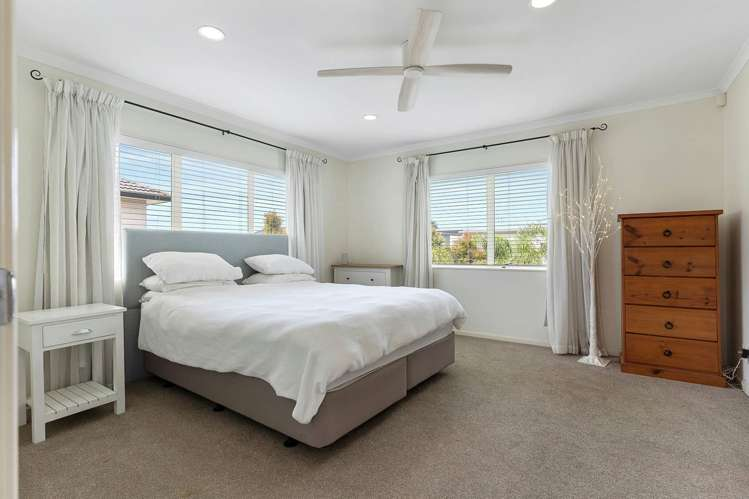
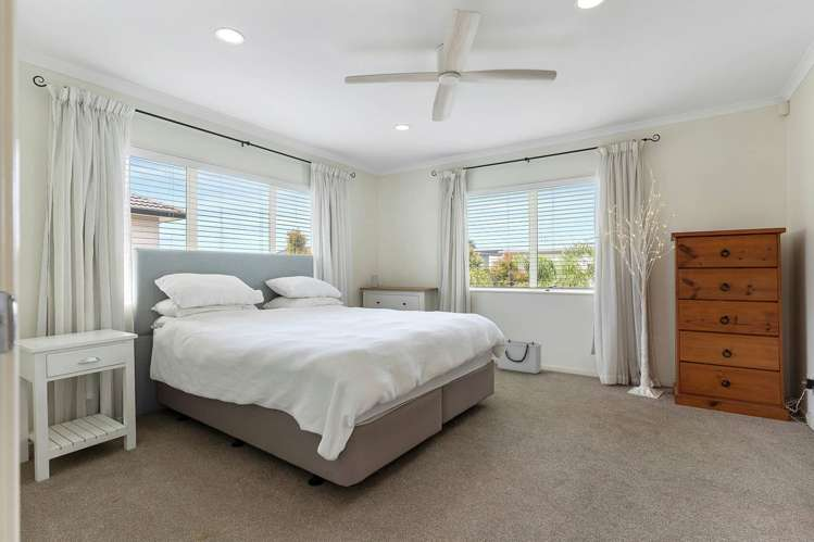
+ storage bin [497,339,543,375]
